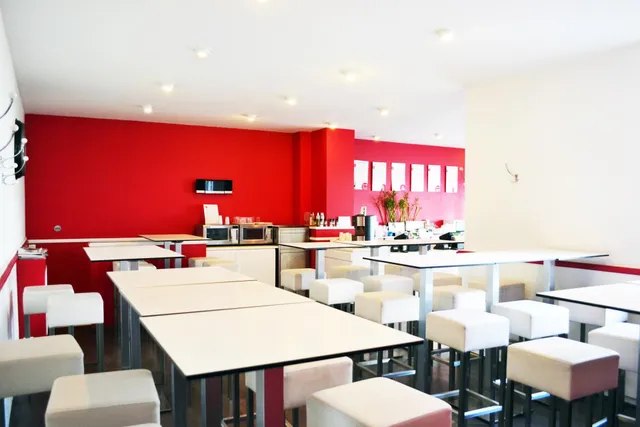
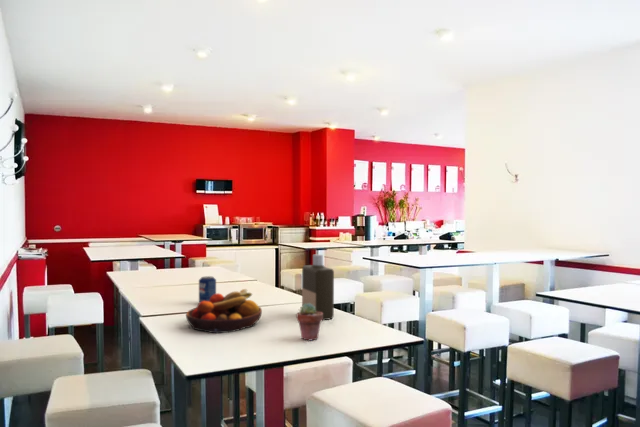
+ beverage can [198,275,217,303]
+ fruit bowl [185,288,263,334]
+ bottle [301,254,335,321]
+ potted succulent [296,303,324,342]
